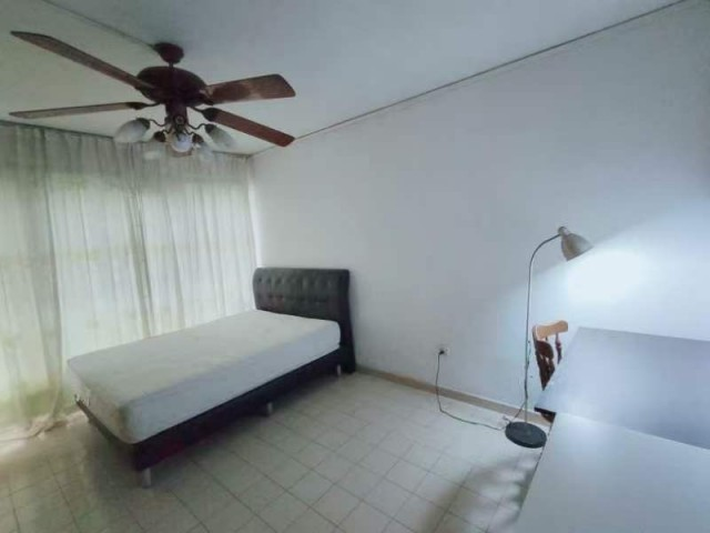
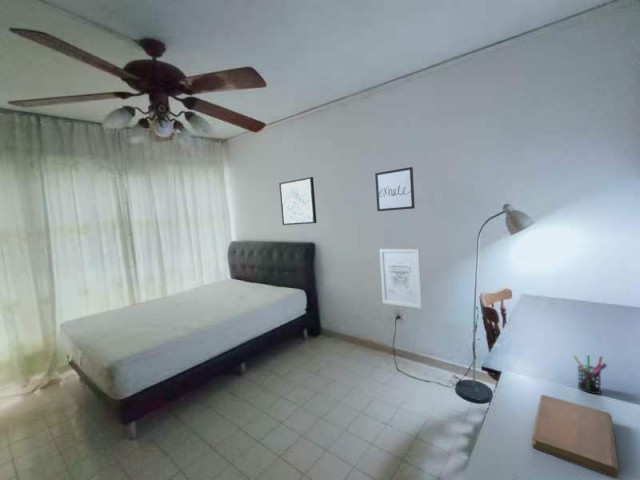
+ wall art [278,176,318,226]
+ notebook [531,394,620,479]
+ wall art [379,248,423,310]
+ wall art [374,166,416,212]
+ pen holder [572,354,608,395]
